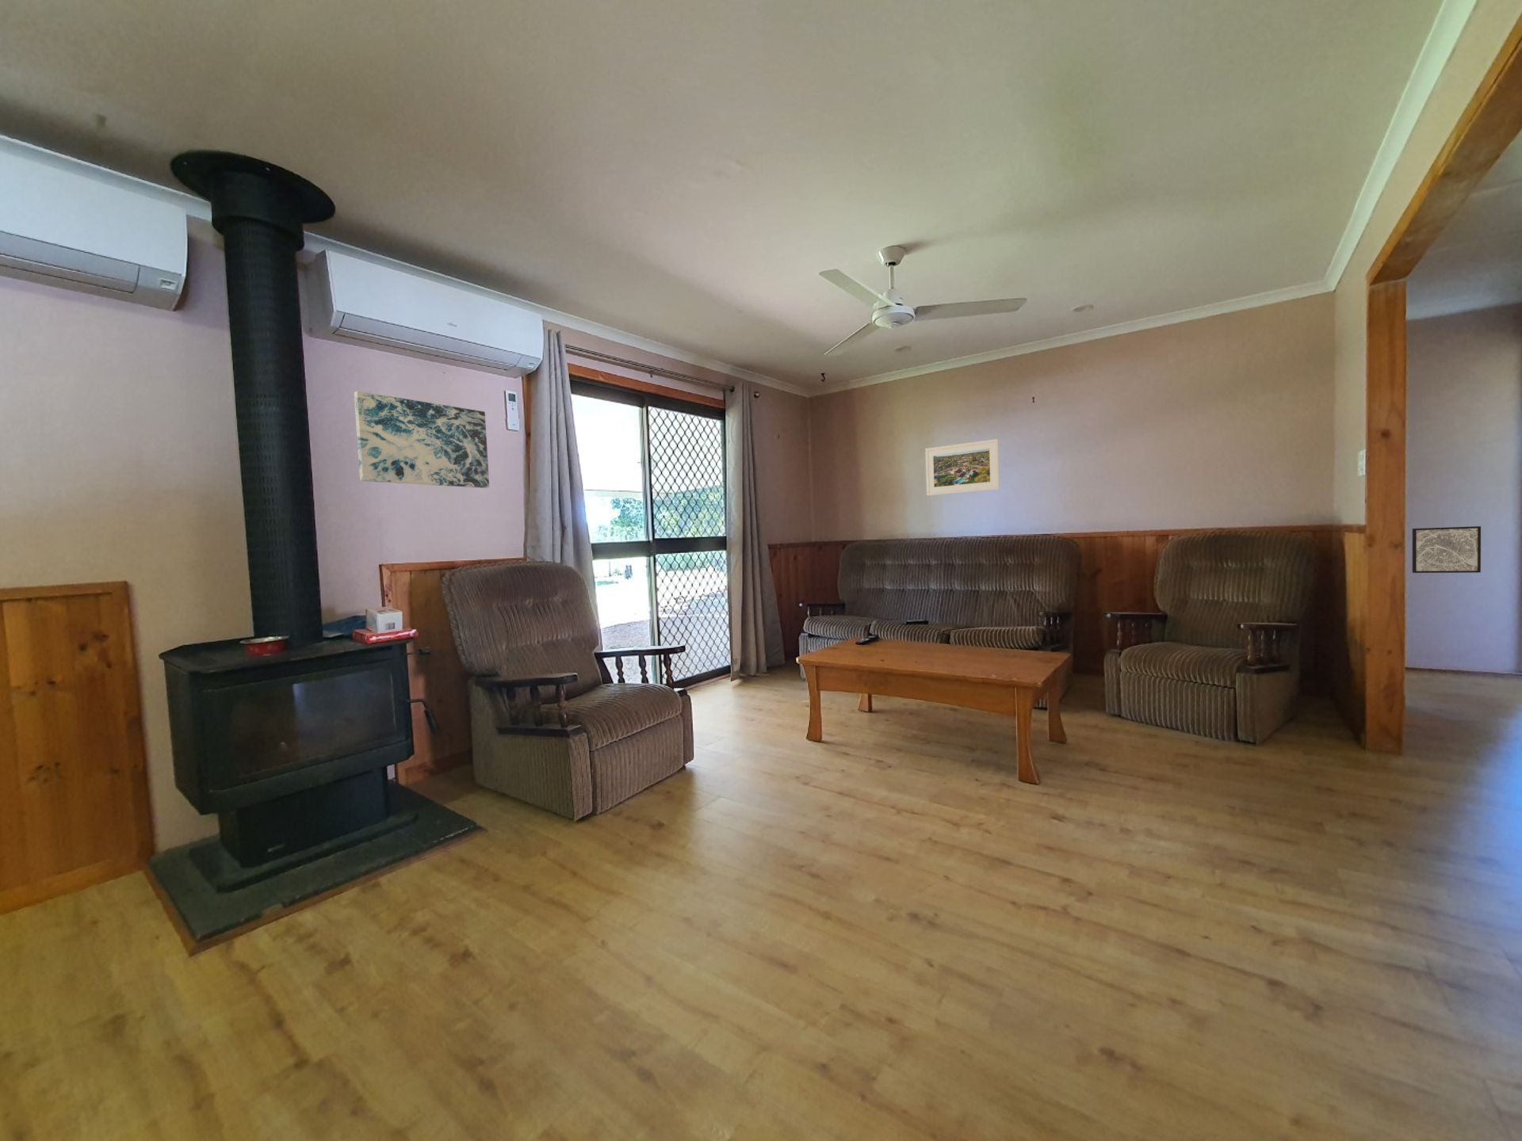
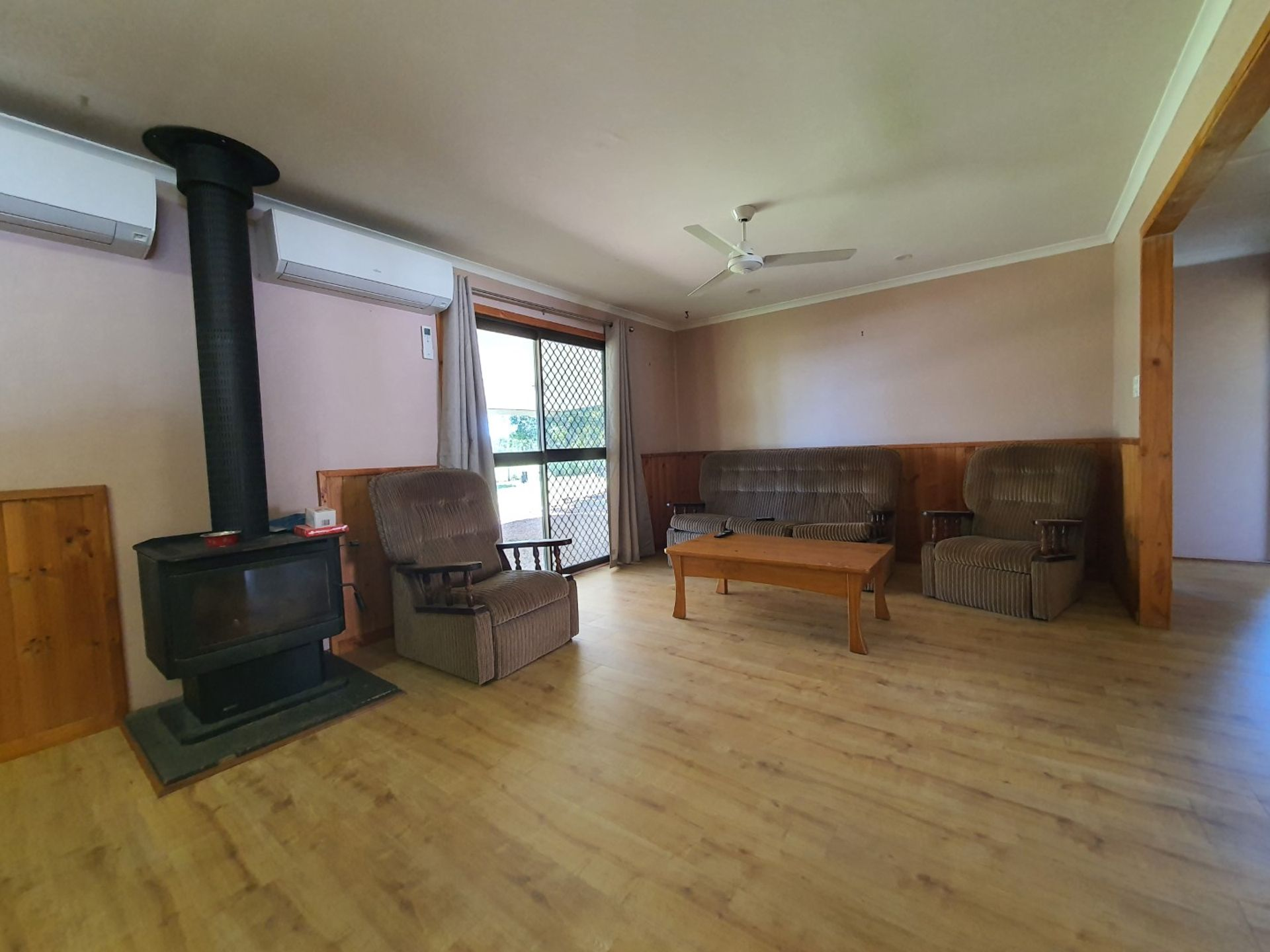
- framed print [924,439,1001,497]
- wall art [1412,525,1481,574]
- wall art [354,391,490,489]
